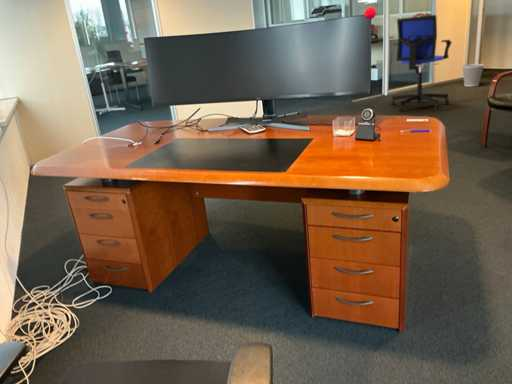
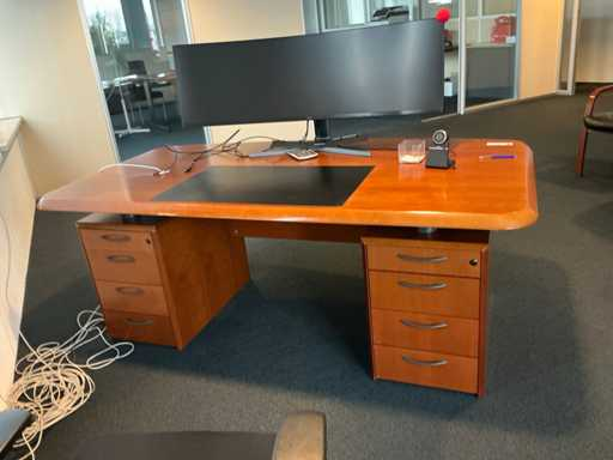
- office chair [389,14,453,112]
- wastebasket [461,63,485,87]
